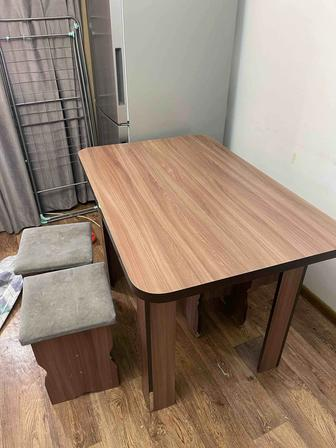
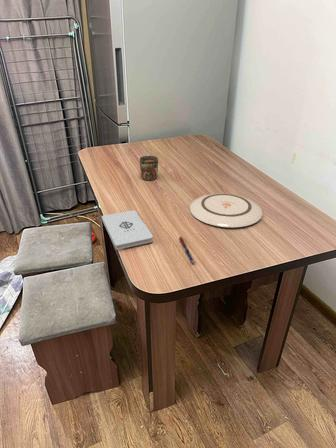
+ mug [139,155,159,181]
+ plate [189,192,264,229]
+ notepad [101,209,154,251]
+ pen [178,236,196,265]
